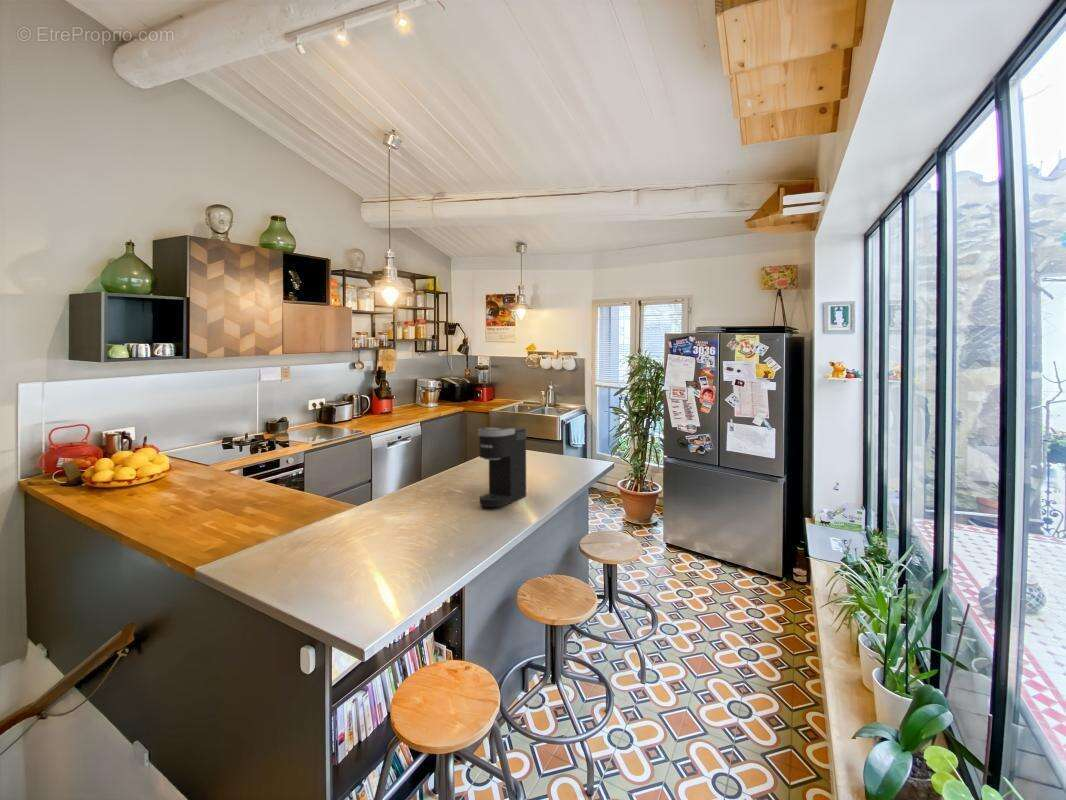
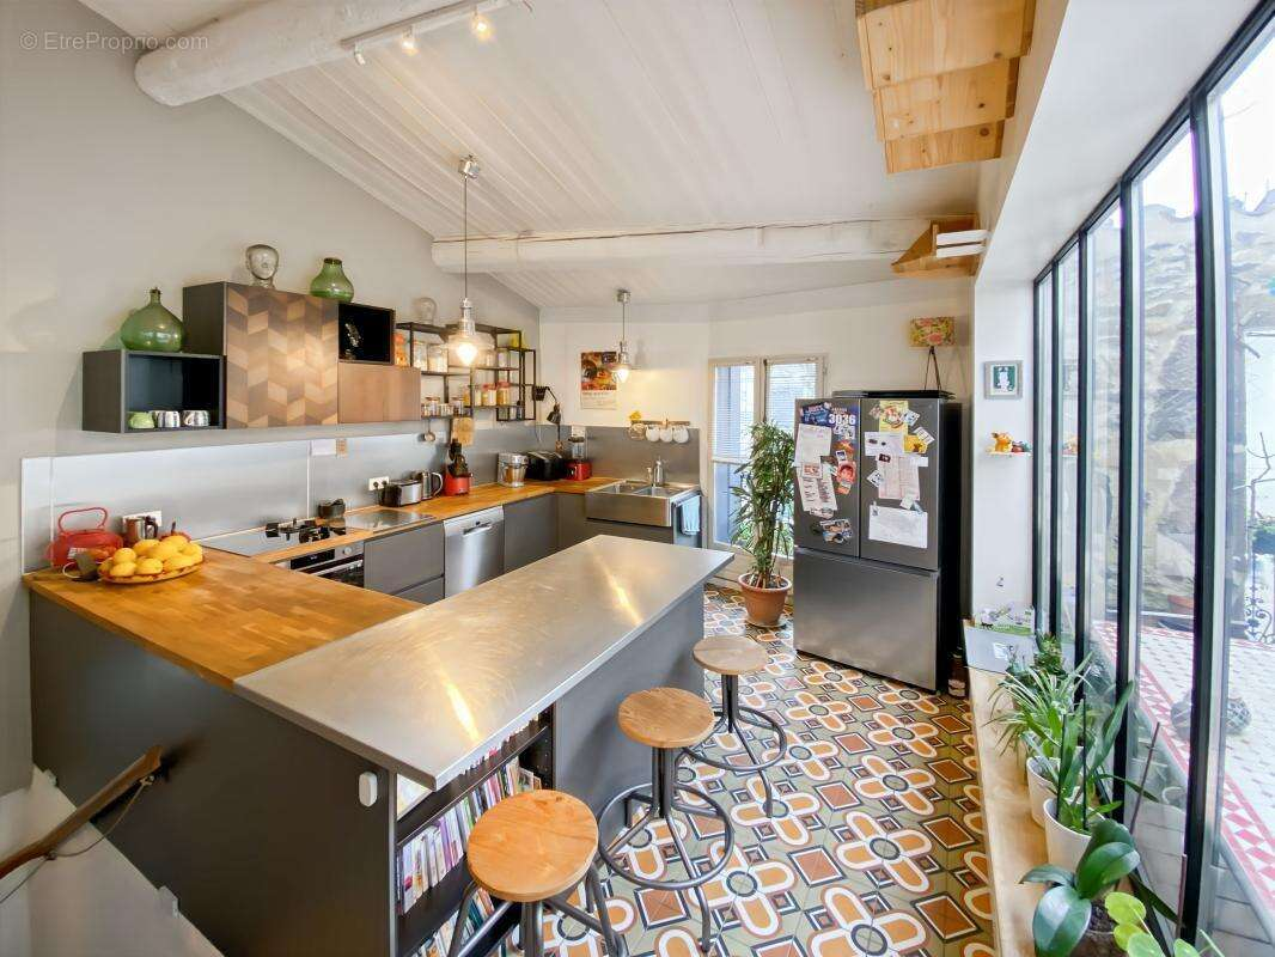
- coffee maker [477,426,527,508]
